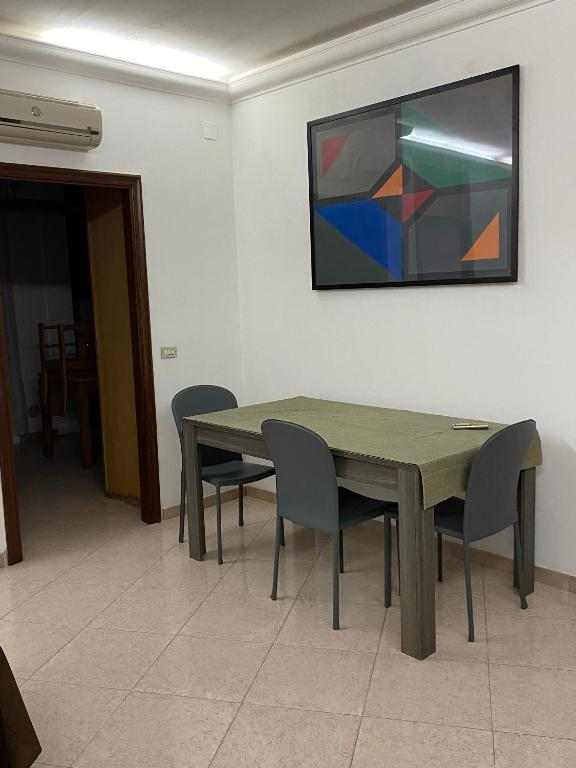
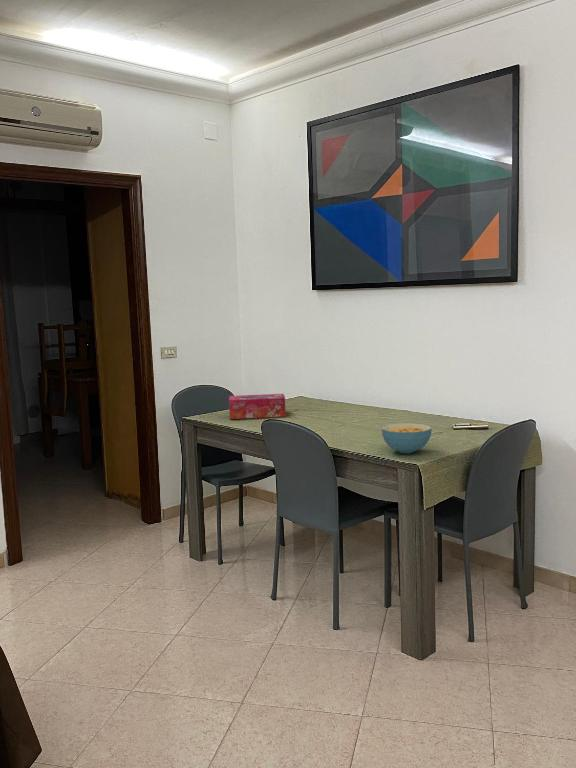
+ cereal bowl [380,422,433,455]
+ tissue box [228,393,287,420]
